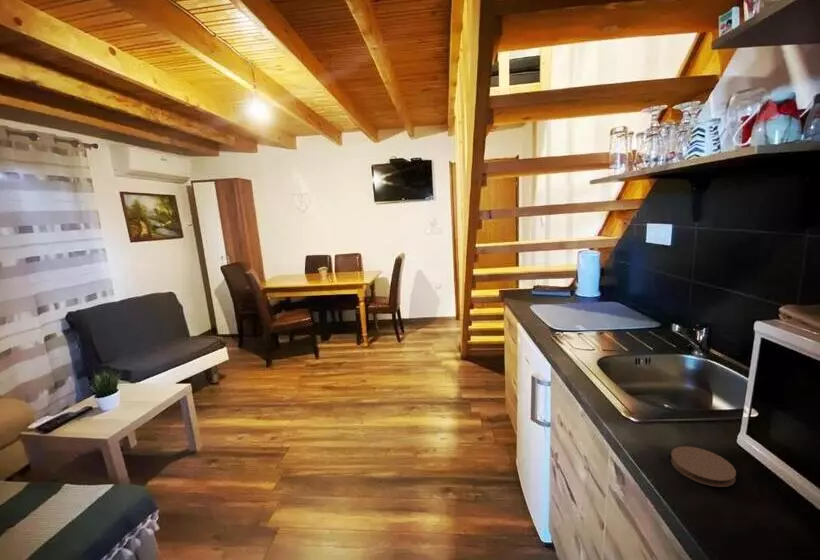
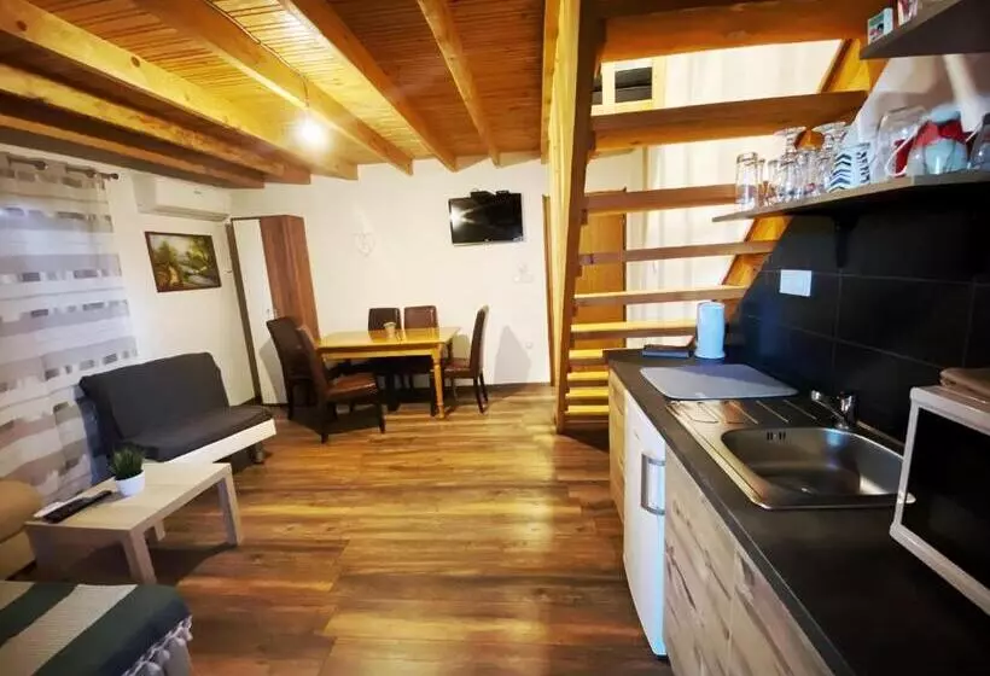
- coaster [670,445,737,488]
